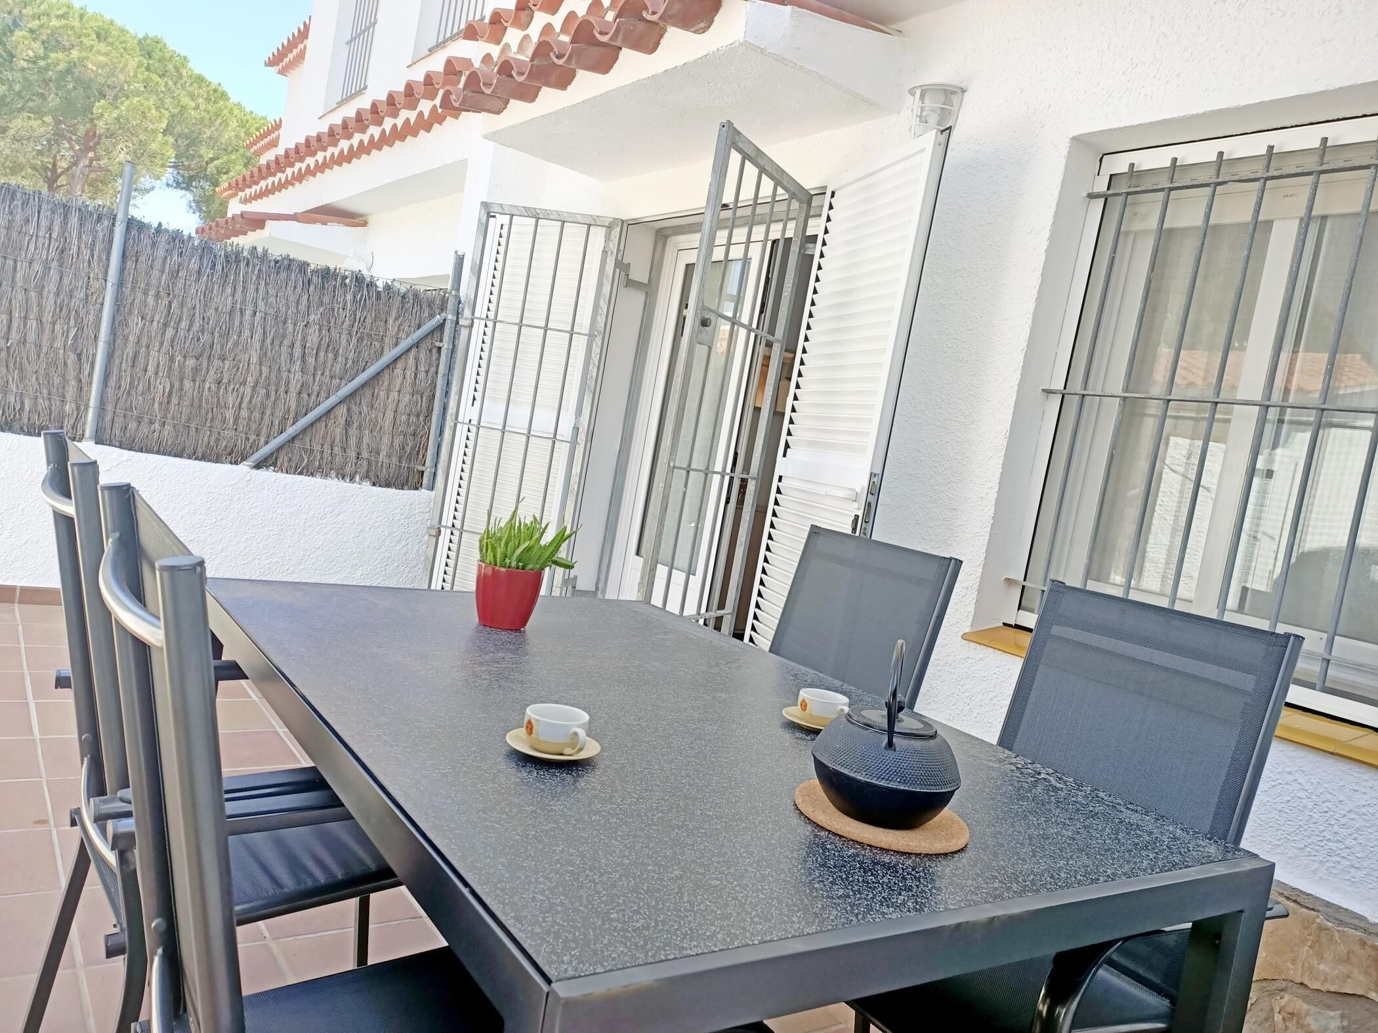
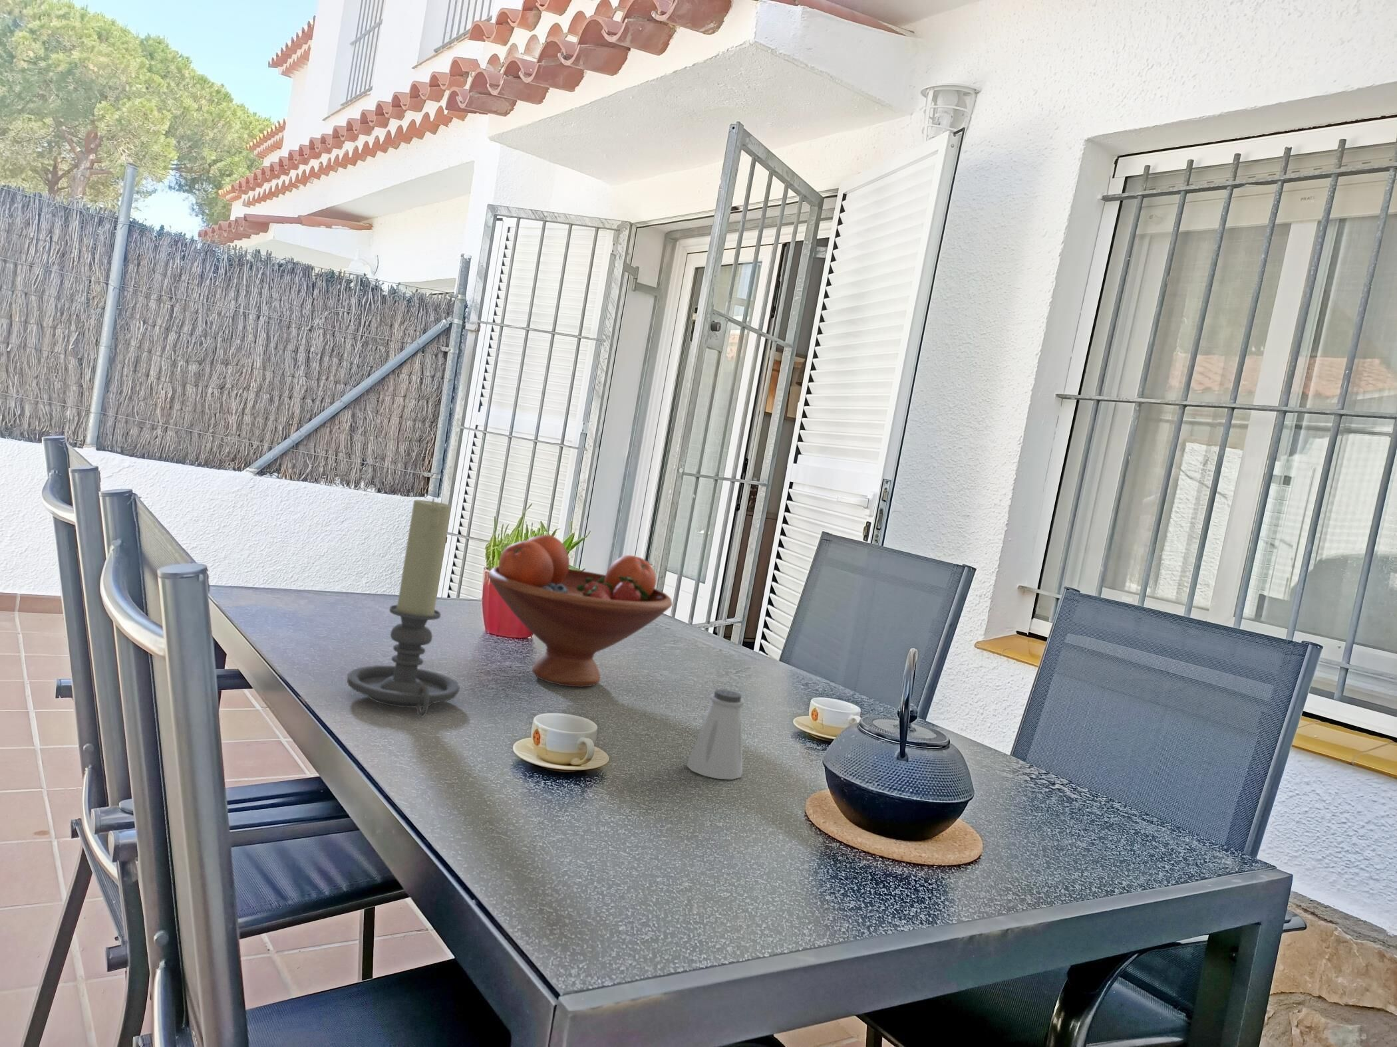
+ saltshaker [686,688,745,781]
+ fruit bowl [487,534,673,688]
+ candle holder [346,497,460,718]
